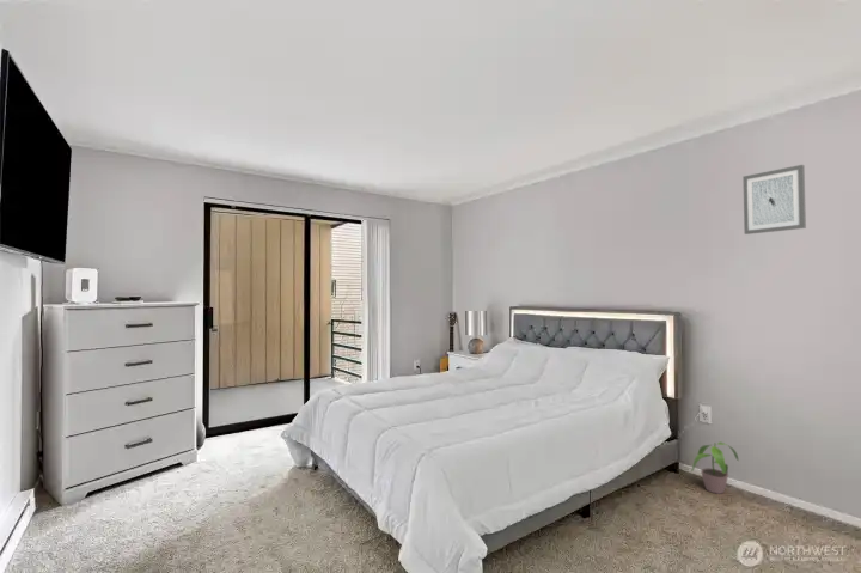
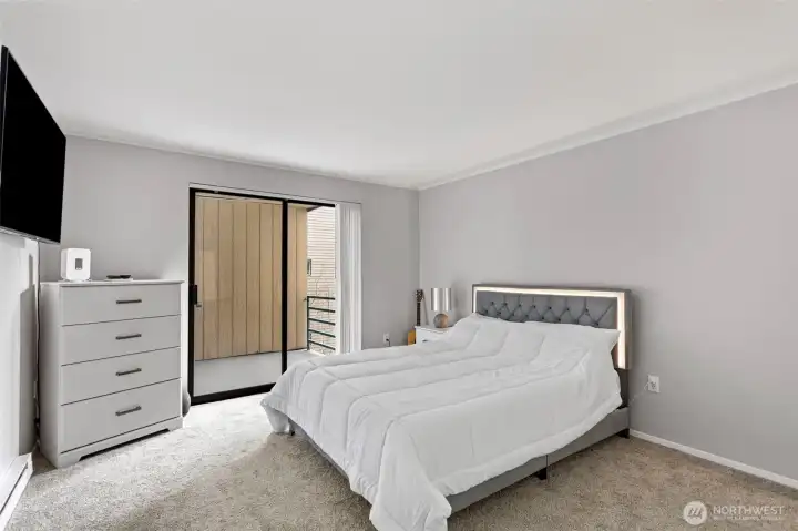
- wall art [741,164,807,236]
- potted plant [690,441,740,495]
